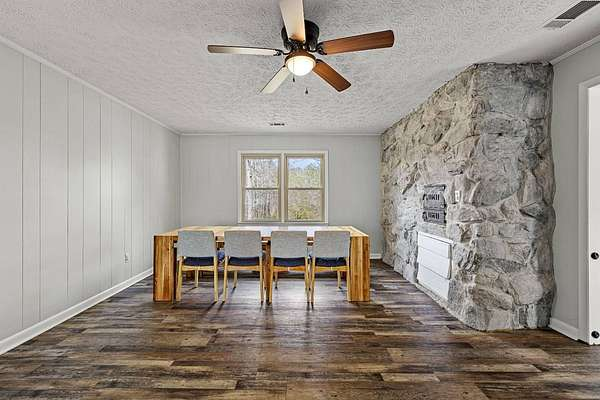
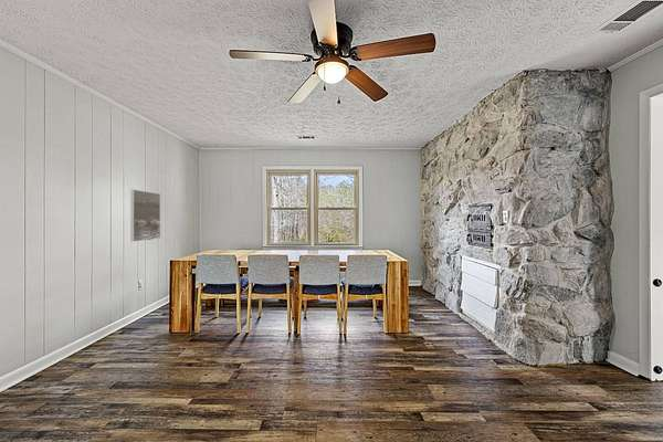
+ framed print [130,188,161,243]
